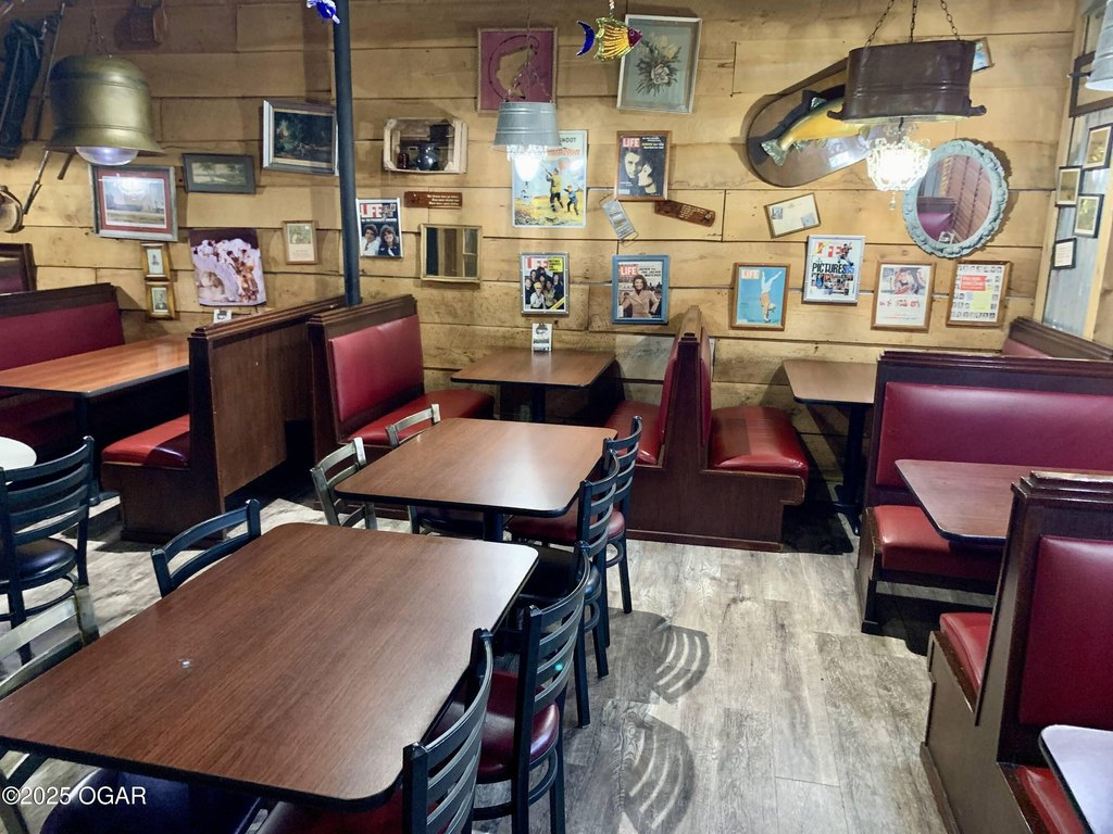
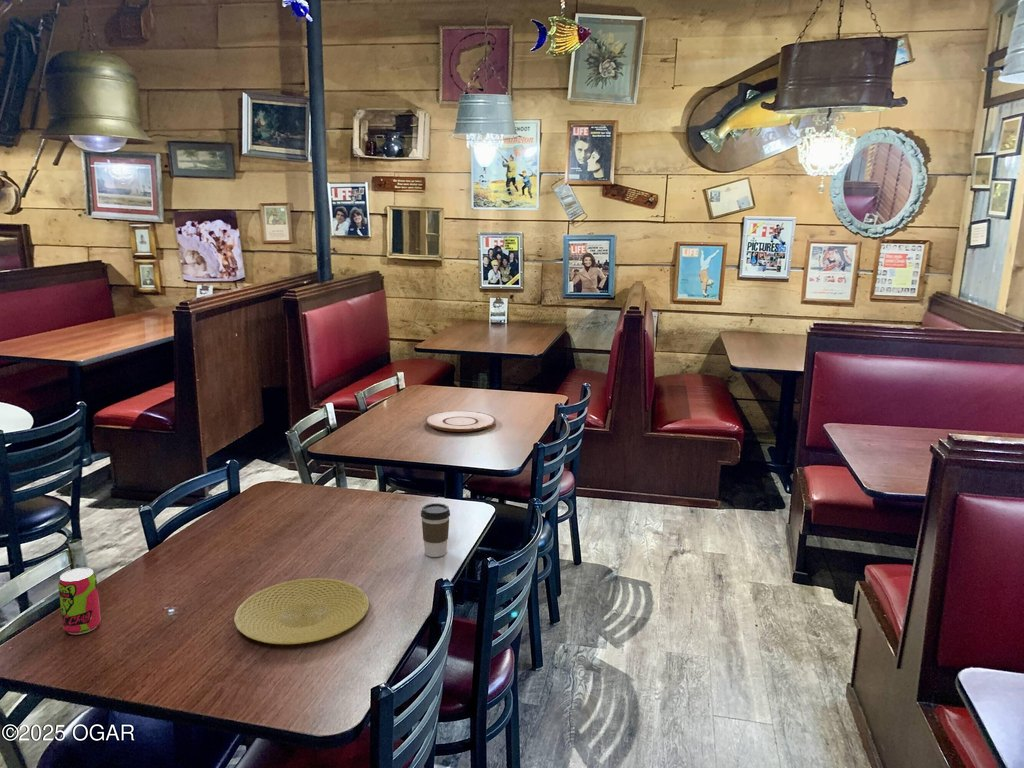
+ coffee cup [420,502,451,558]
+ beverage can [57,567,102,635]
+ plate [424,410,497,433]
+ plate [233,577,370,645]
